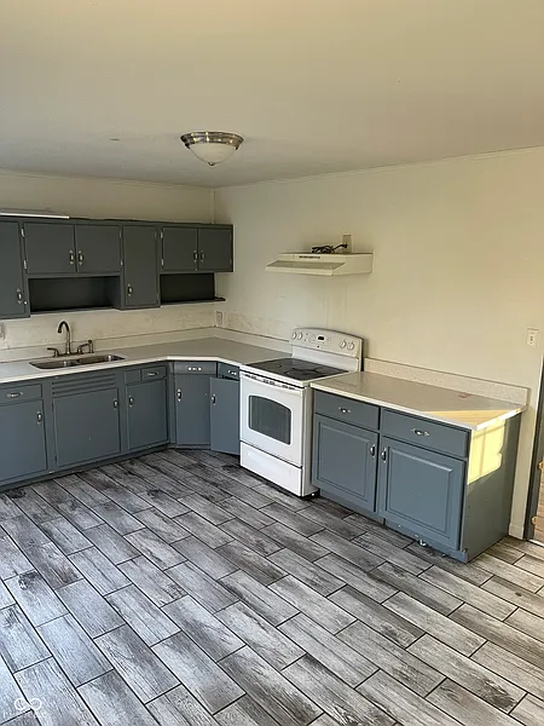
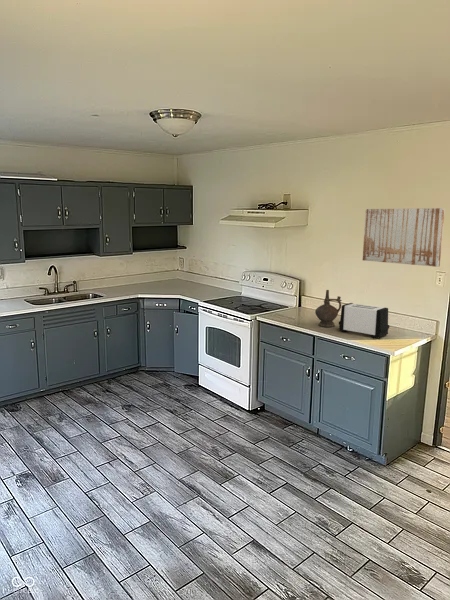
+ wall art [362,207,446,268]
+ ceremonial vessel [314,289,343,328]
+ toaster [338,302,390,339]
